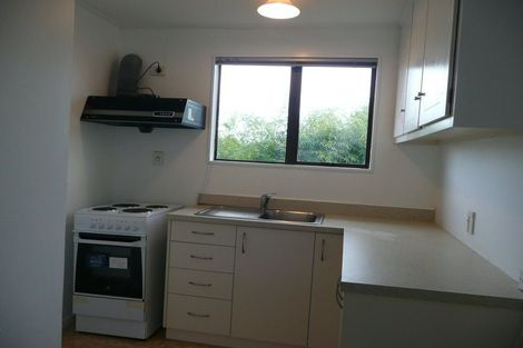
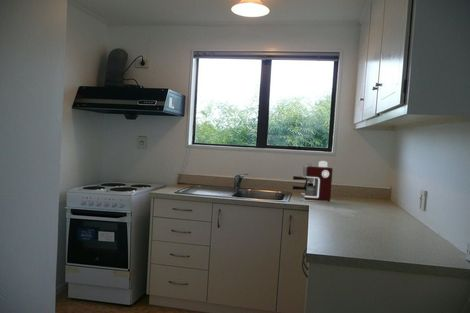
+ coffee maker [291,160,334,202]
